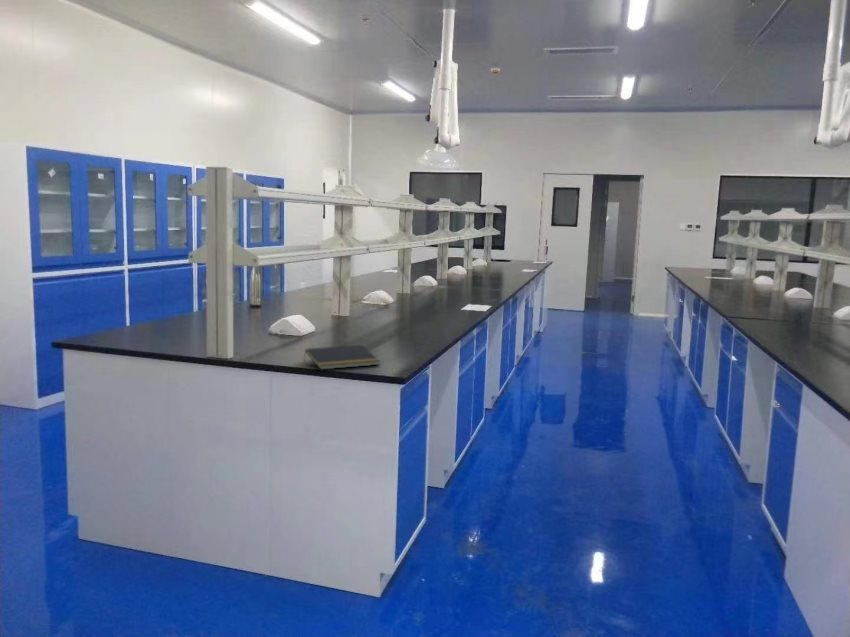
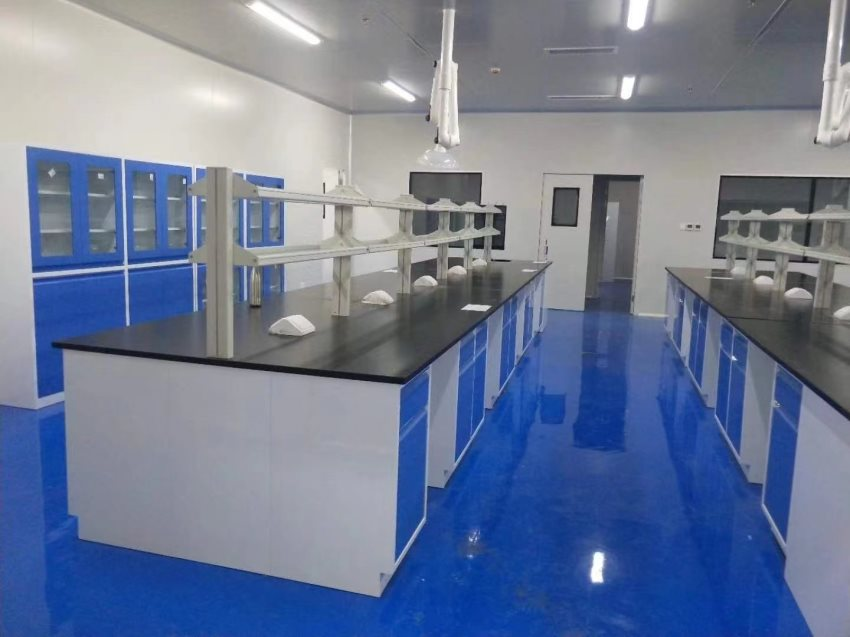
- notepad [303,344,381,371]
